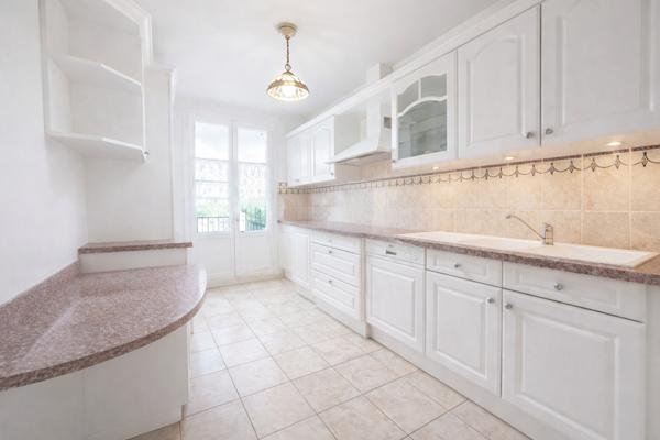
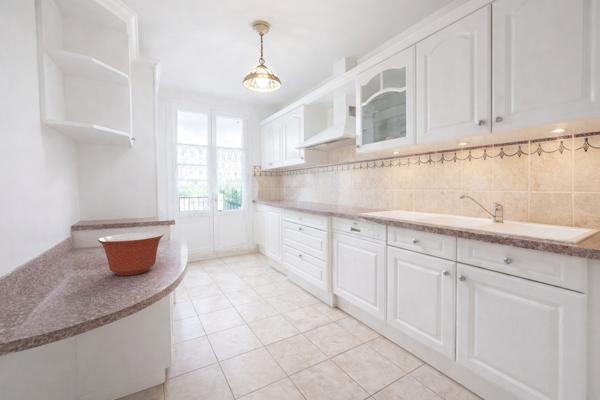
+ mixing bowl [97,231,165,276]
